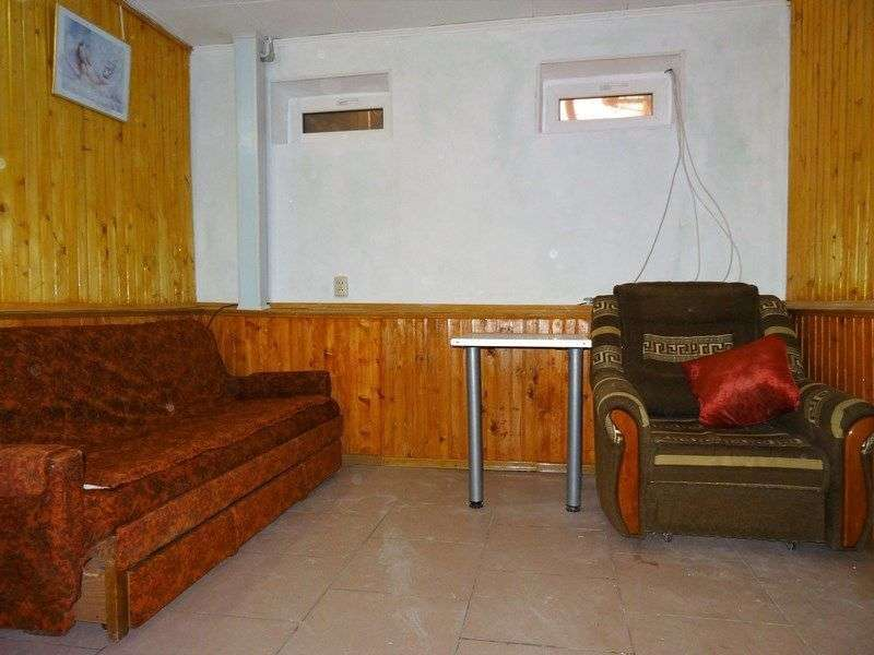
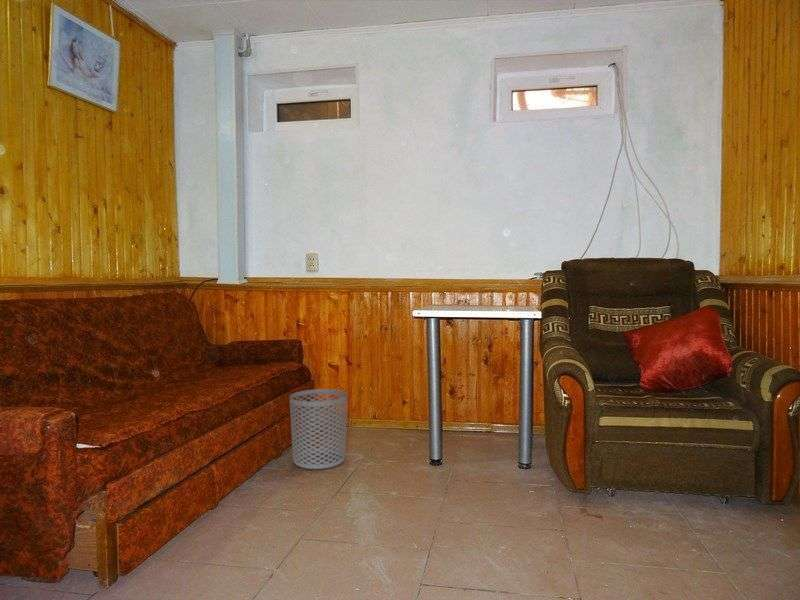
+ waste bin [289,388,348,470]
